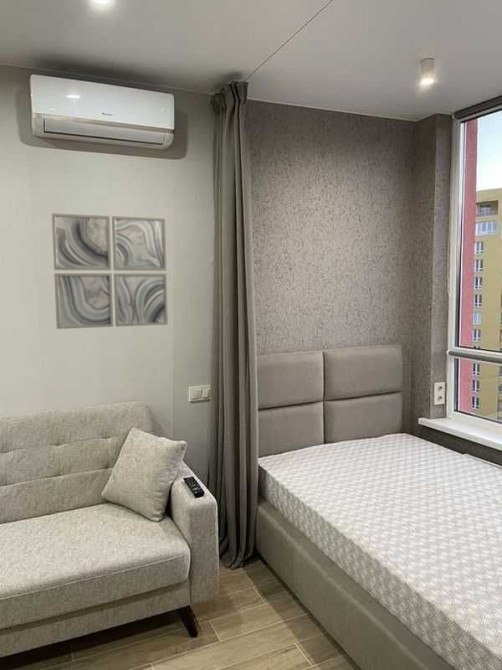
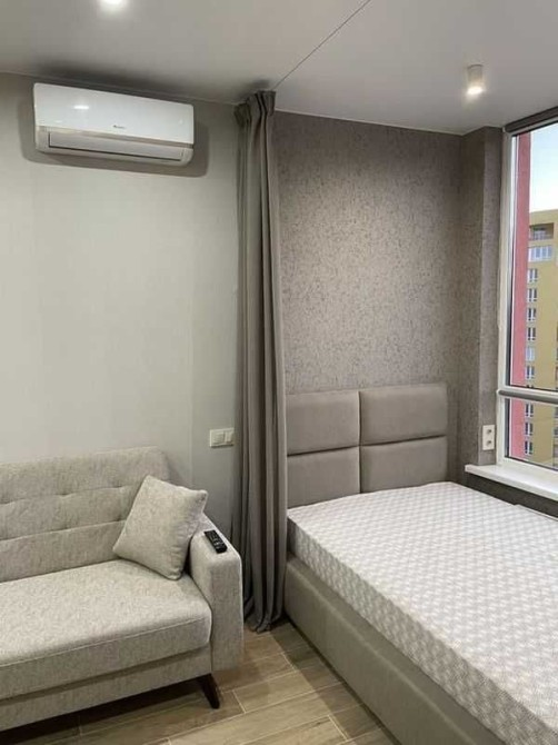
- wall art [51,212,169,330]
